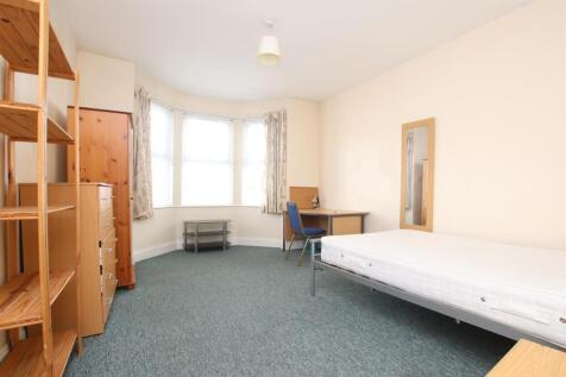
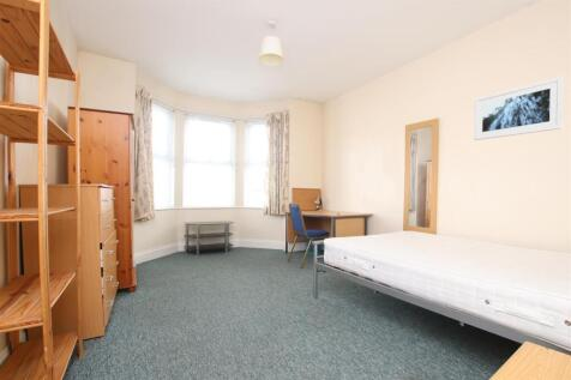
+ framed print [473,76,564,141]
